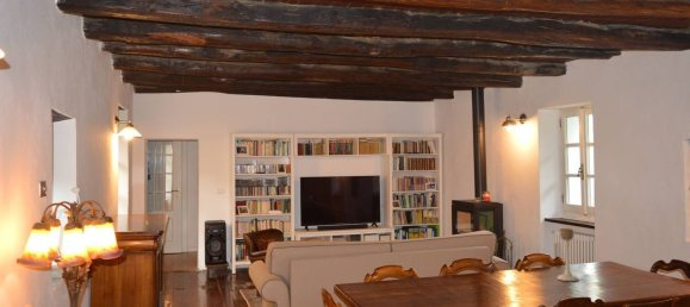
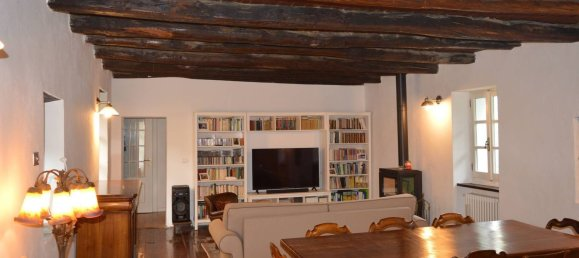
- candle holder [555,227,580,282]
